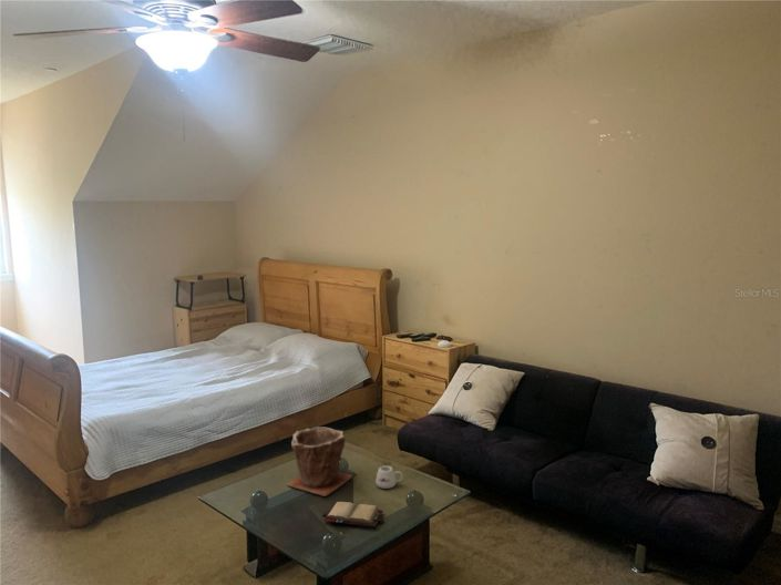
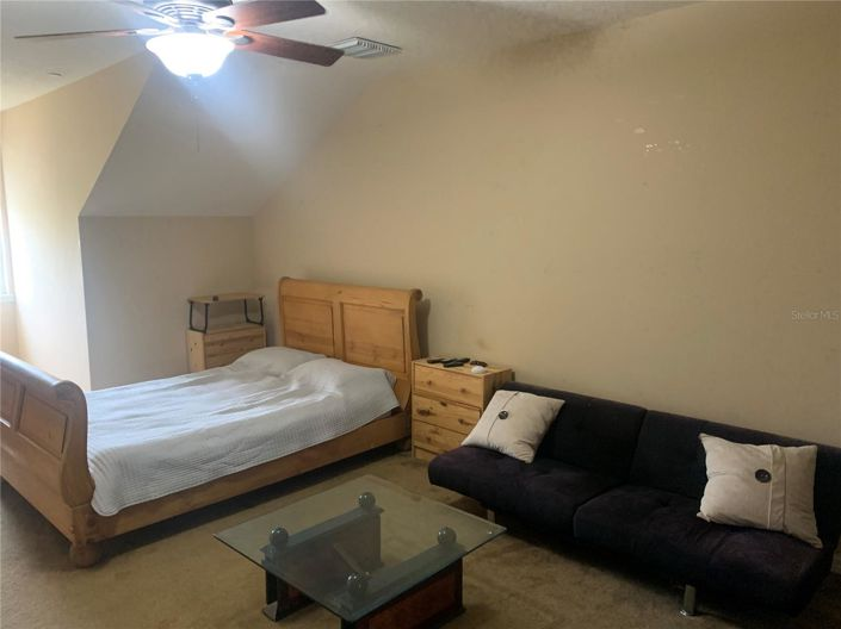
- mug [374,464,404,490]
- plant pot [286,425,353,497]
- hardback book [321,501,386,527]
